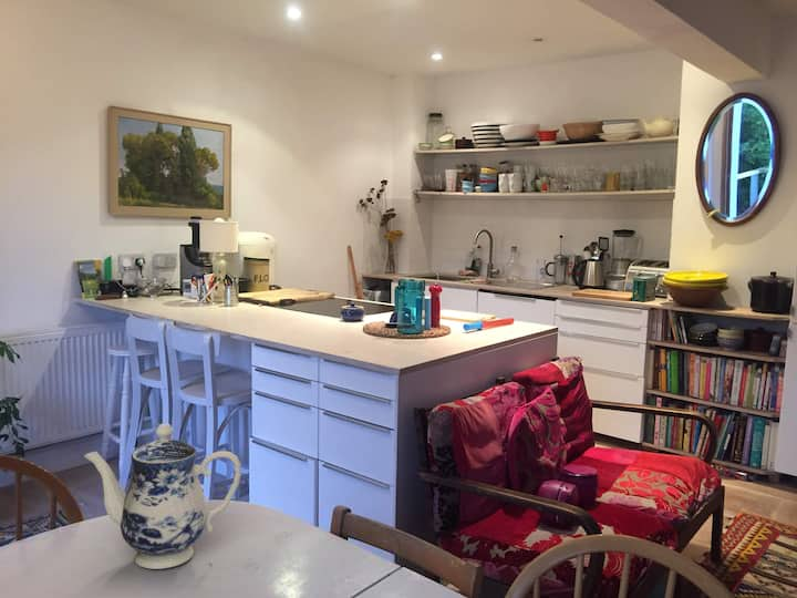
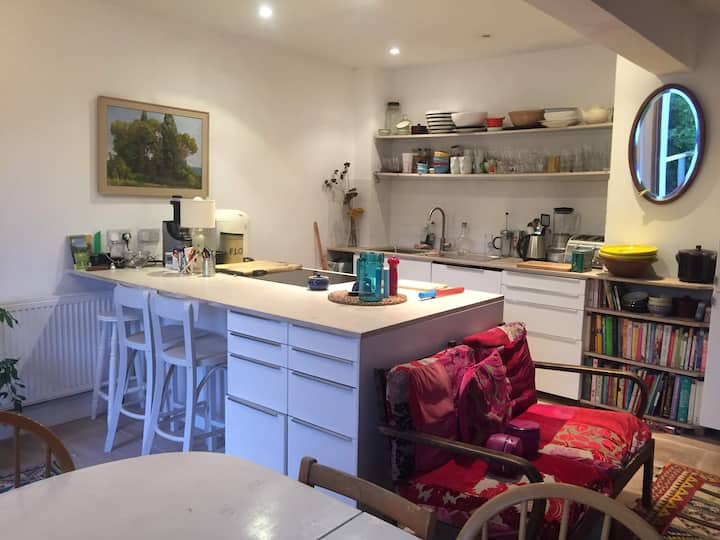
- teapot [83,422,242,570]
